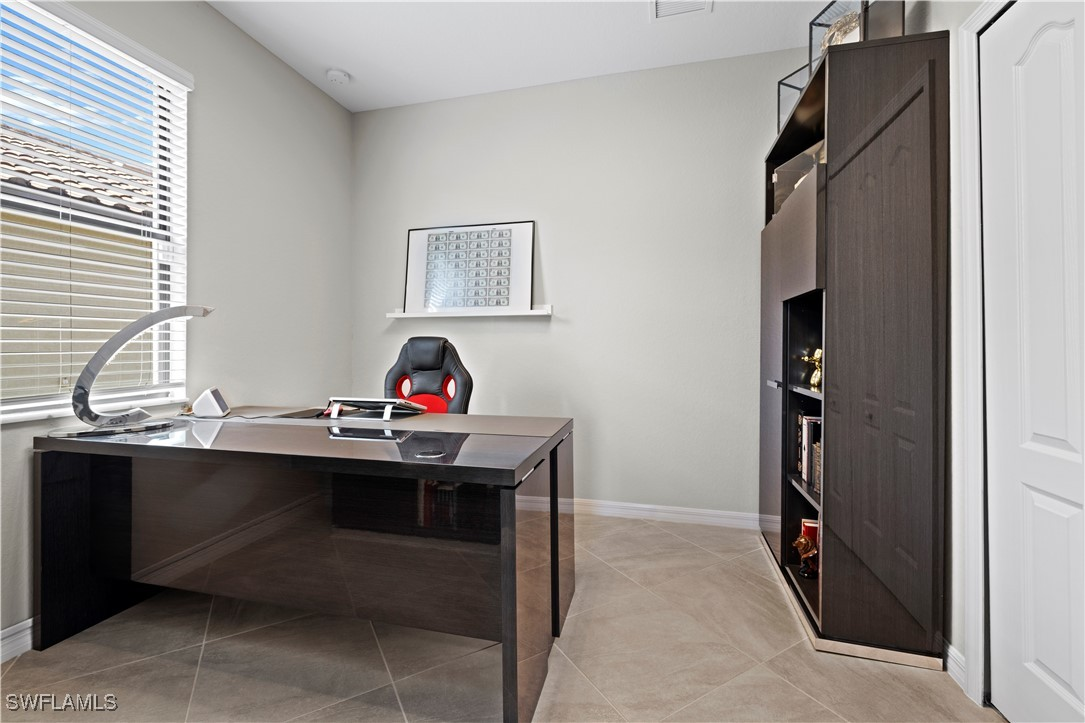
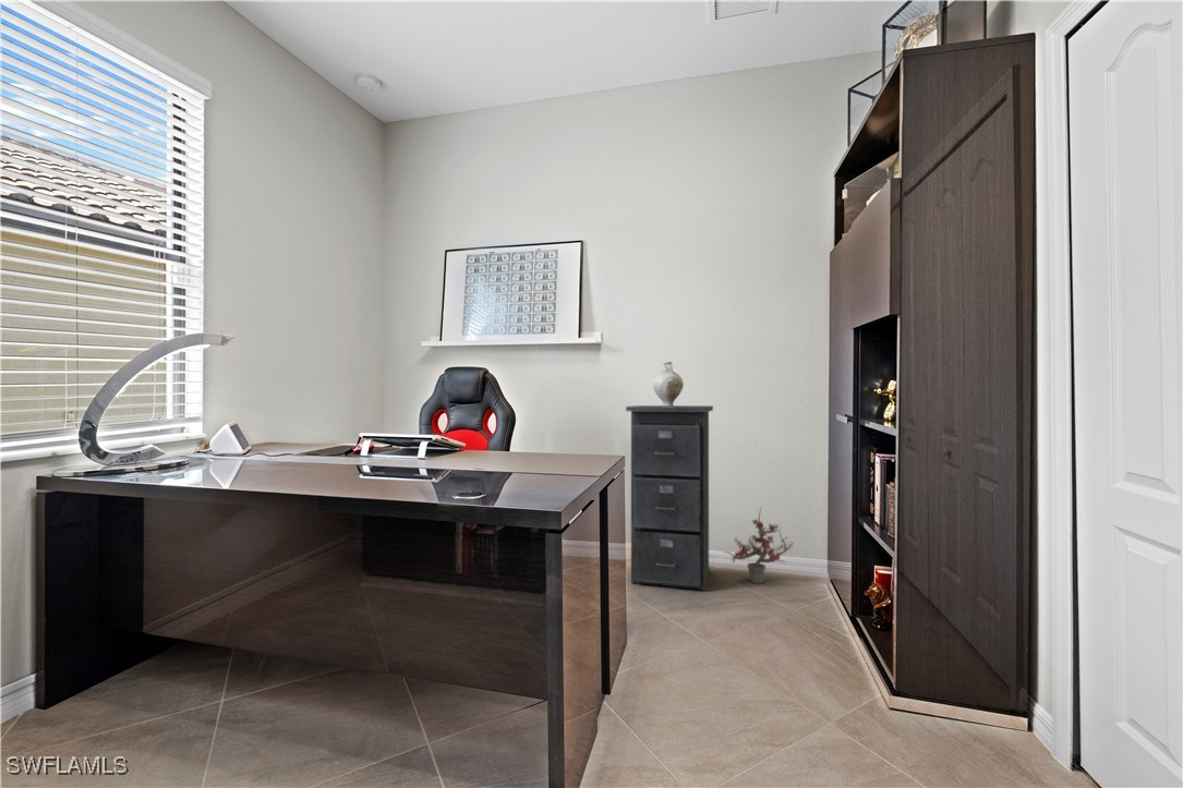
+ potted plant [724,508,796,584]
+ decorative vase [652,361,685,407]
+ filing cabinet [625,404,714,592]
